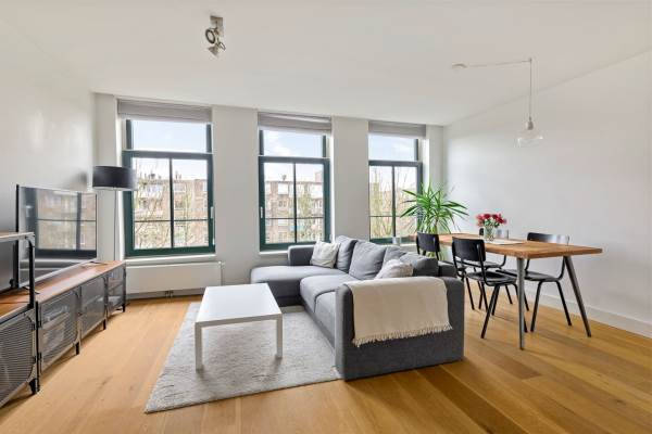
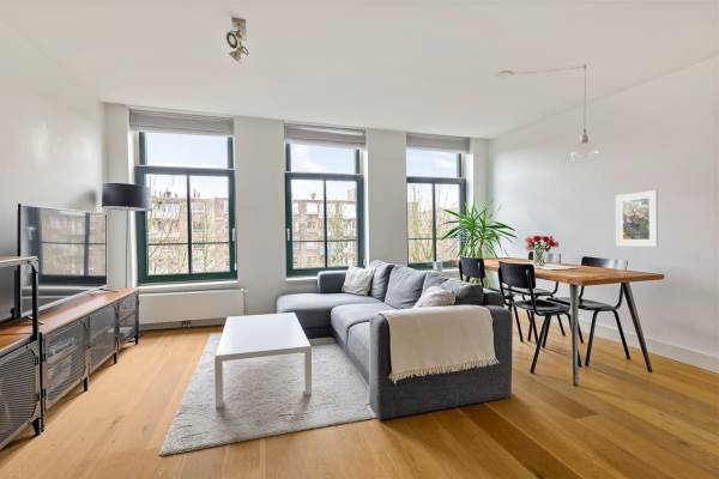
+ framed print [615,189,659,248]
